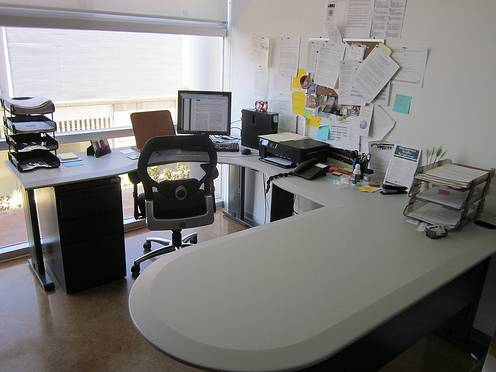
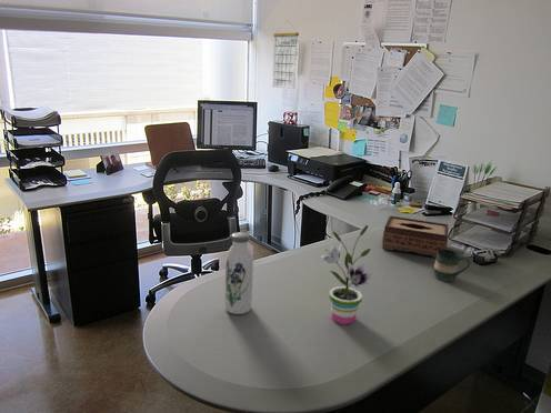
+ potted plant [319,224,375,325]
+ mug [432,249,471,282]
+ calendar [271,19,300,90]
+ water bottle [224,231,254,315]
+ tissue box [381,214,449,259]
